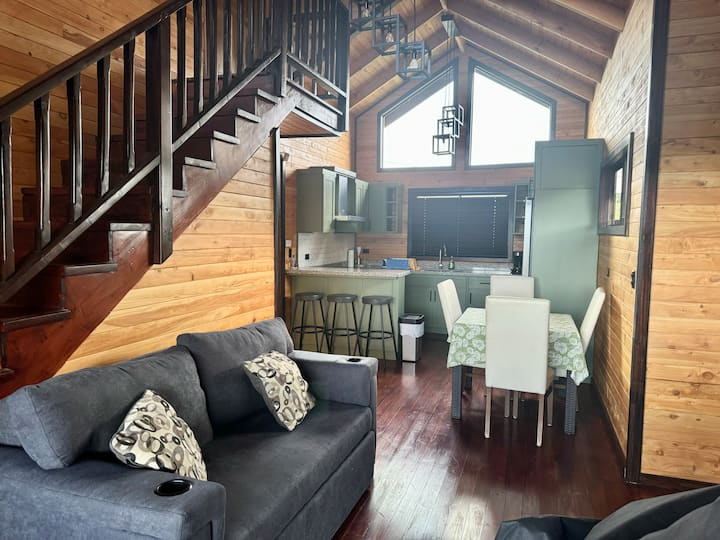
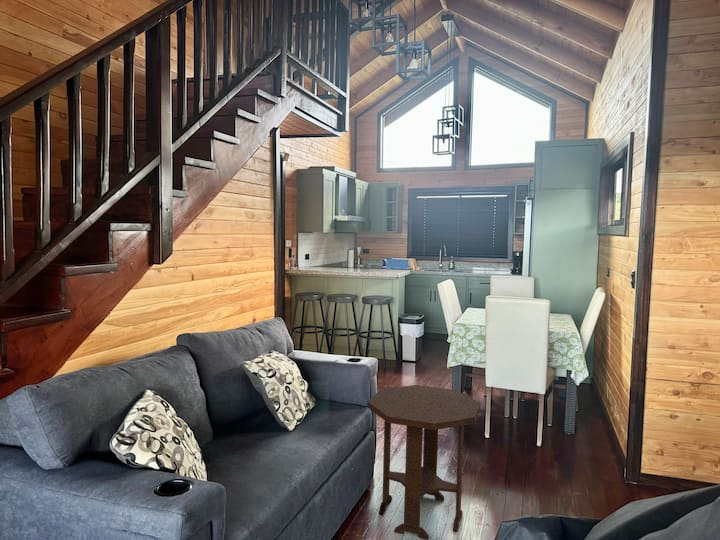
+ side table [366,384,482,540]
